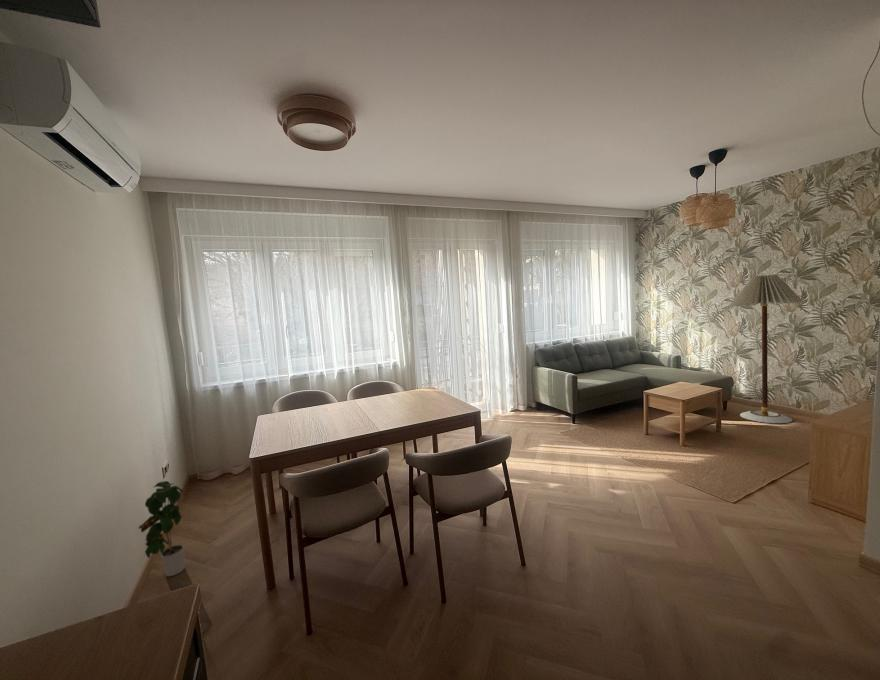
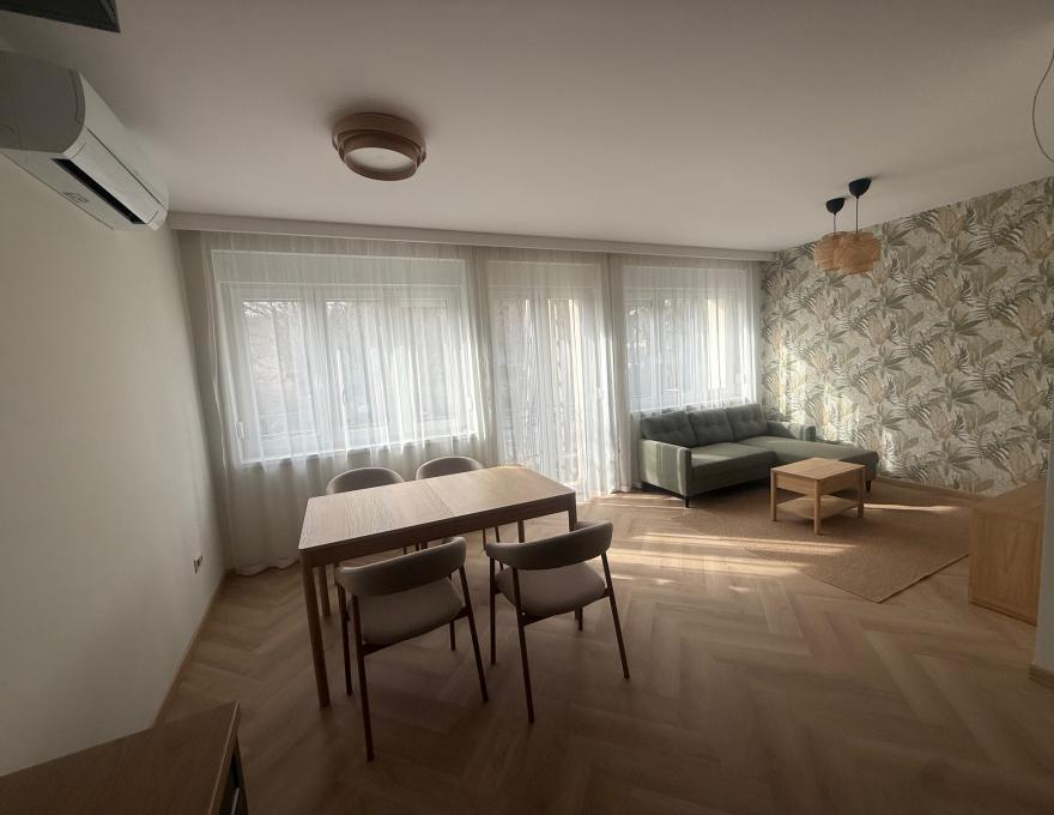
- floor lamp [727,273,806,424]
- potted plant [137,480,186,577]
